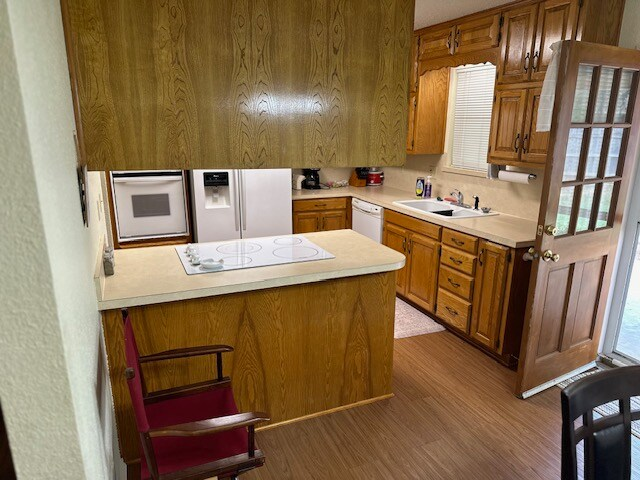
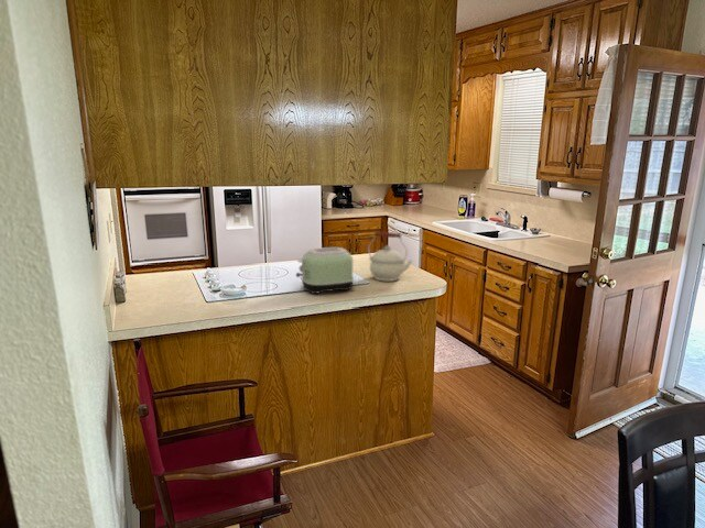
+ kettle [367,230,413,283]
+ toaster [295,246,355,295]
